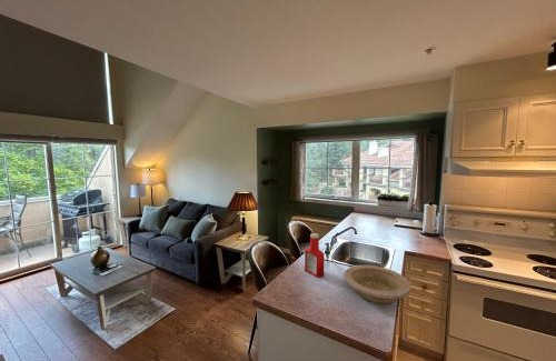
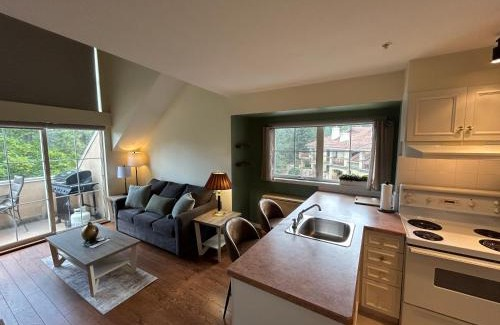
- bowl [344,264,411,305]
- soap bottle [304,232,326,279]
